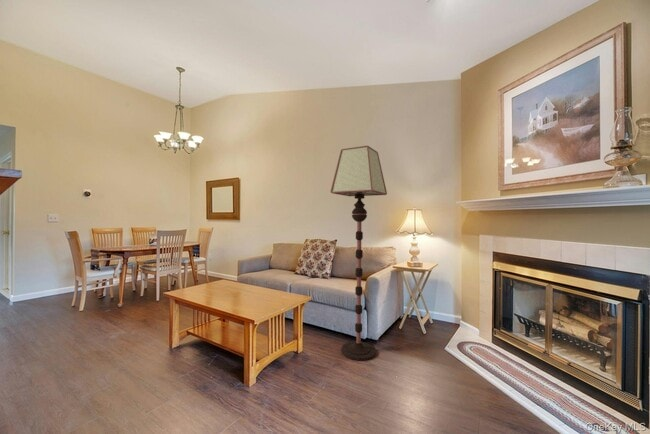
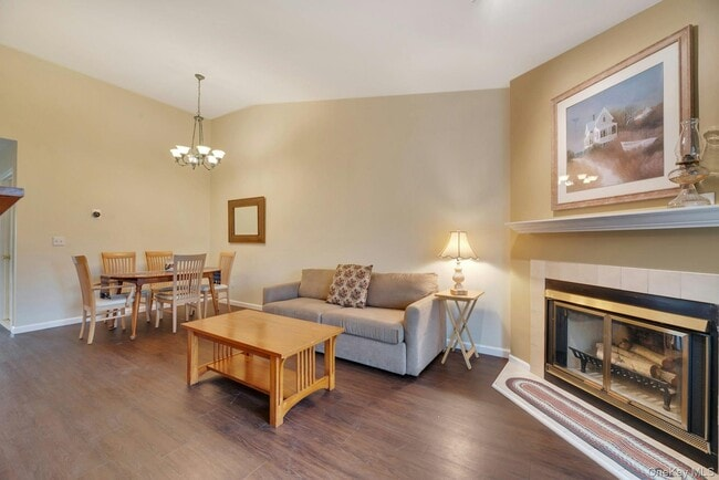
- floor lamp [329,145,388,362]
